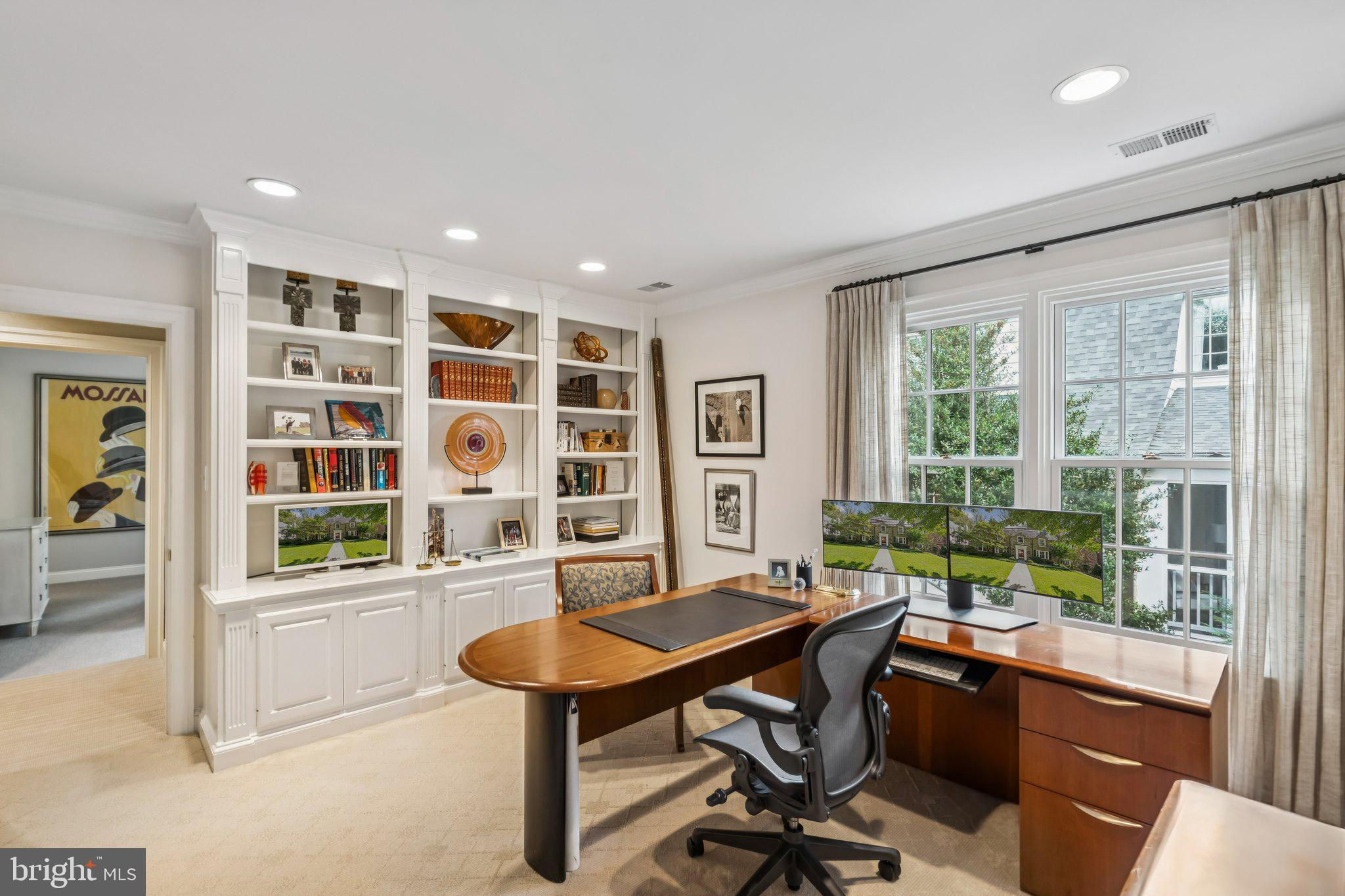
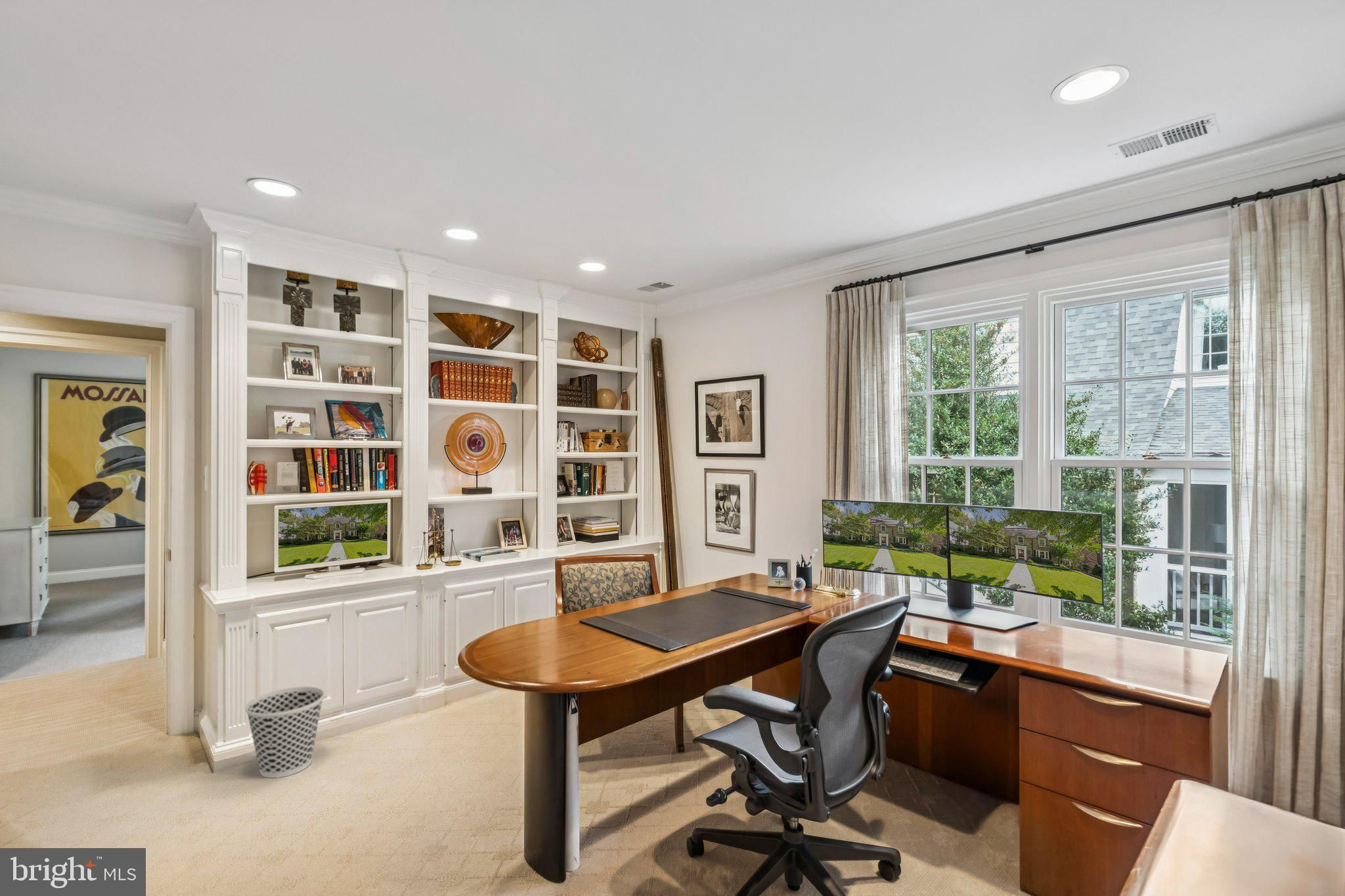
+ wastebasket [244,686,325,779]
